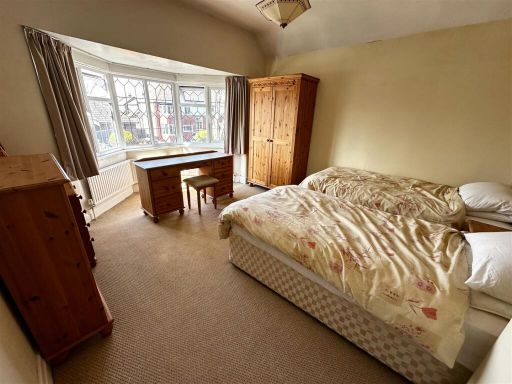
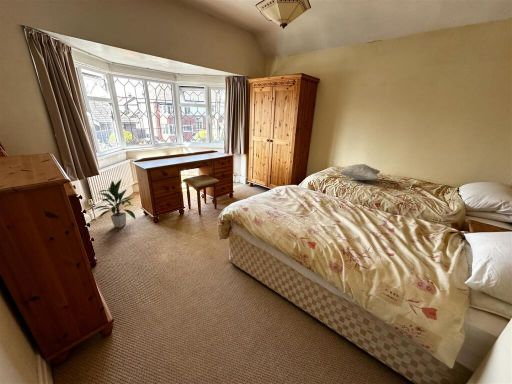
+ decorative pillow [338,163,381,181]
+ indoor plant [92,178,137,228]
